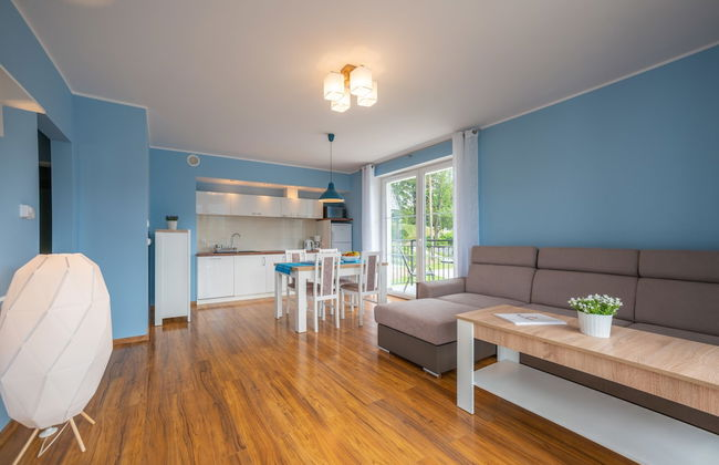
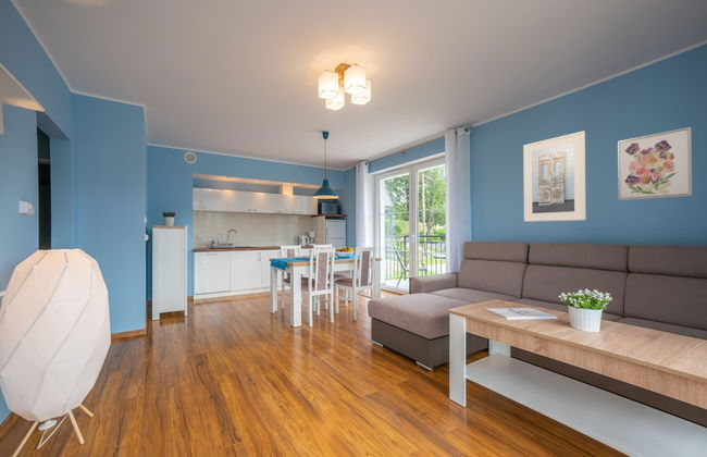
+ wall art [617,126,693,201]
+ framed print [522,129,587,223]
